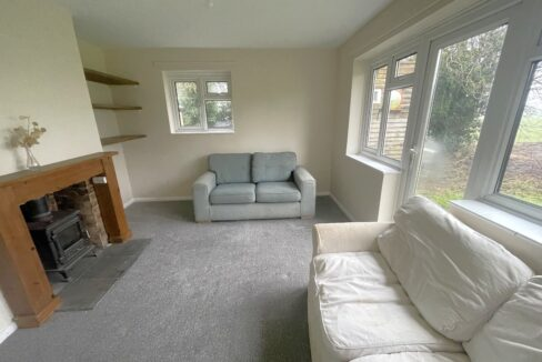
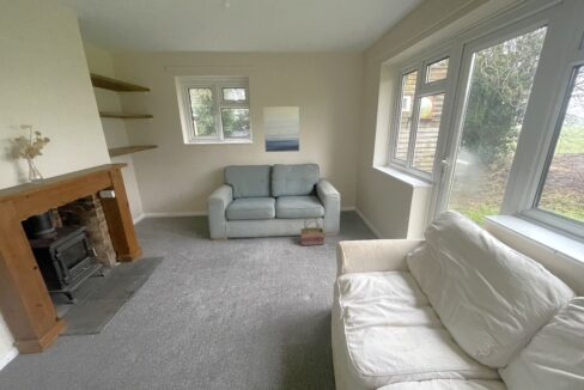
+ basket [299,215,326,246]
+ wall art [262,105,300,153]
